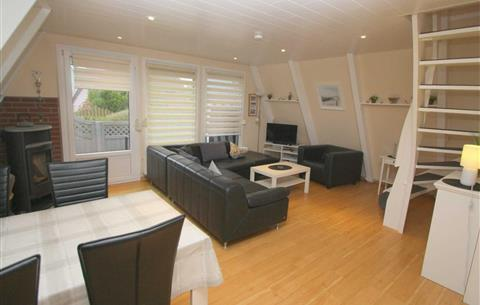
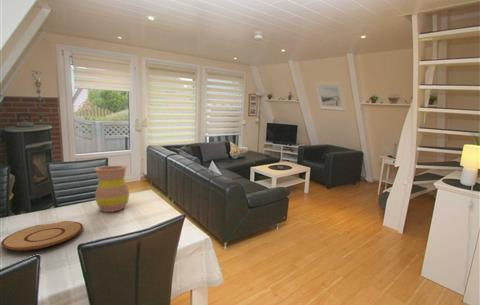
+ plate [0,220,84,251]
+ vase [93,165,130,213]
